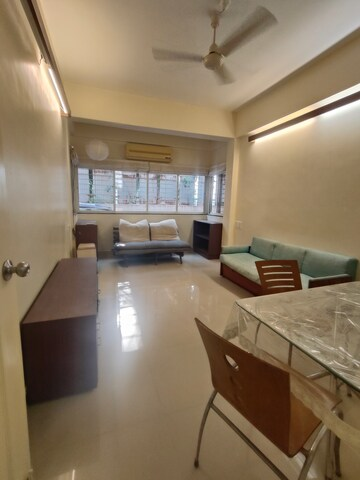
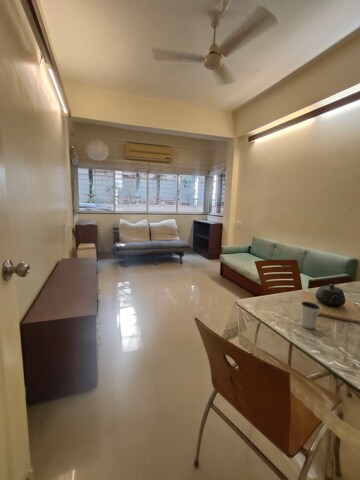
+ dixie cup [300,300,321,330]
+ teapot [301,283,360,324]
